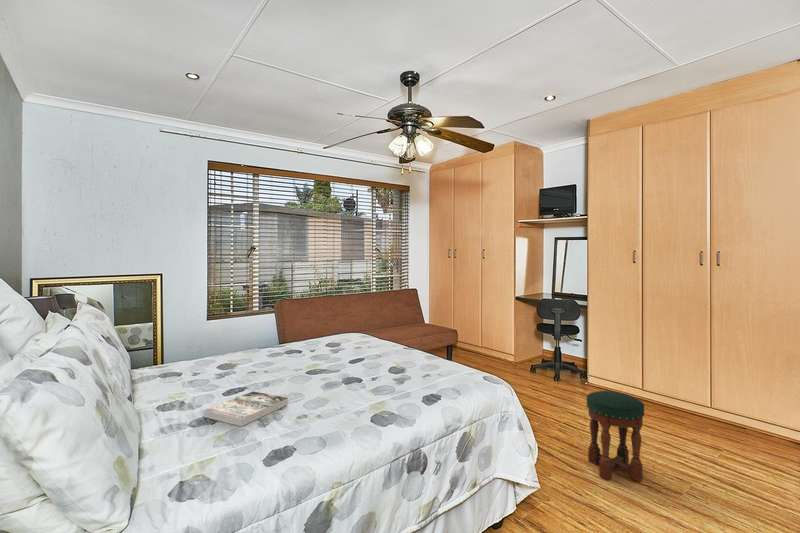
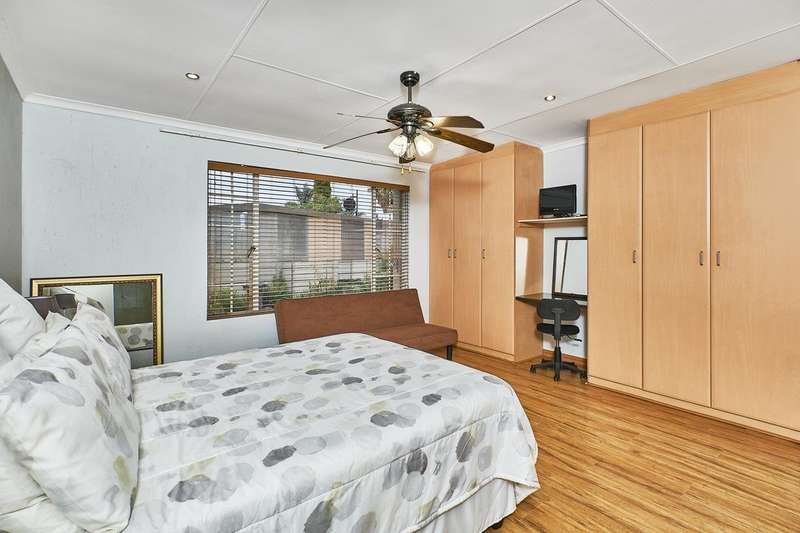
- book [203,390,289,427]
- stool [585,390,646,483]
